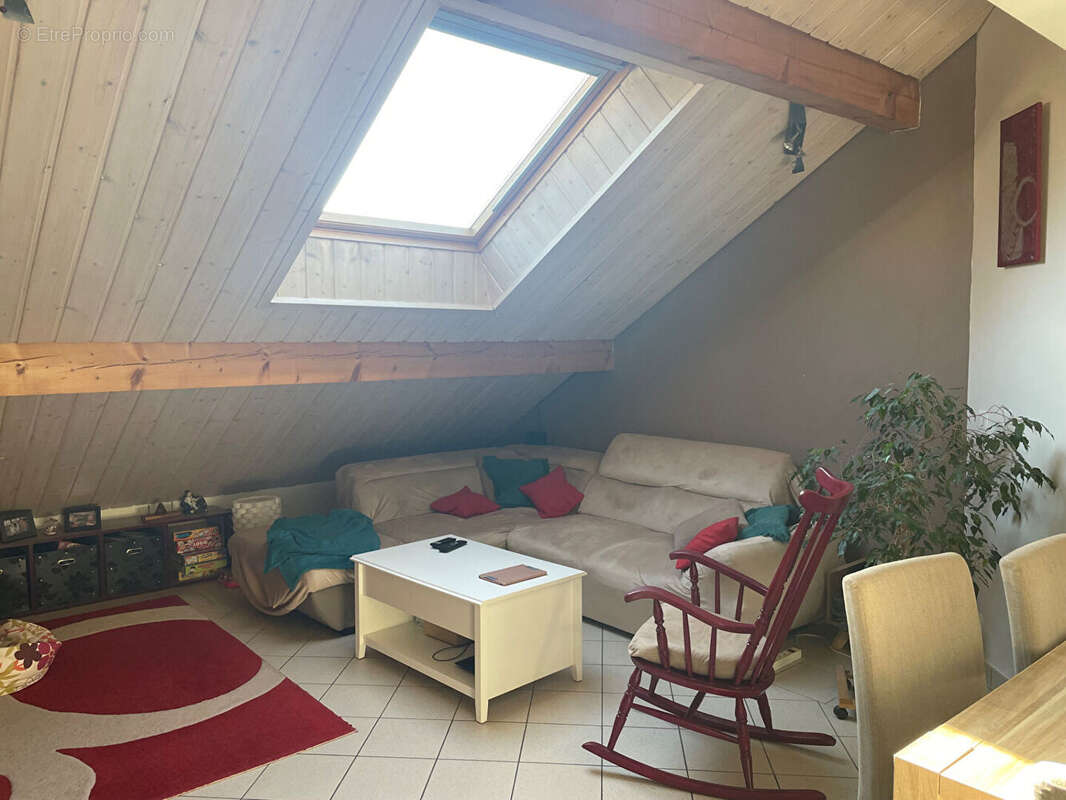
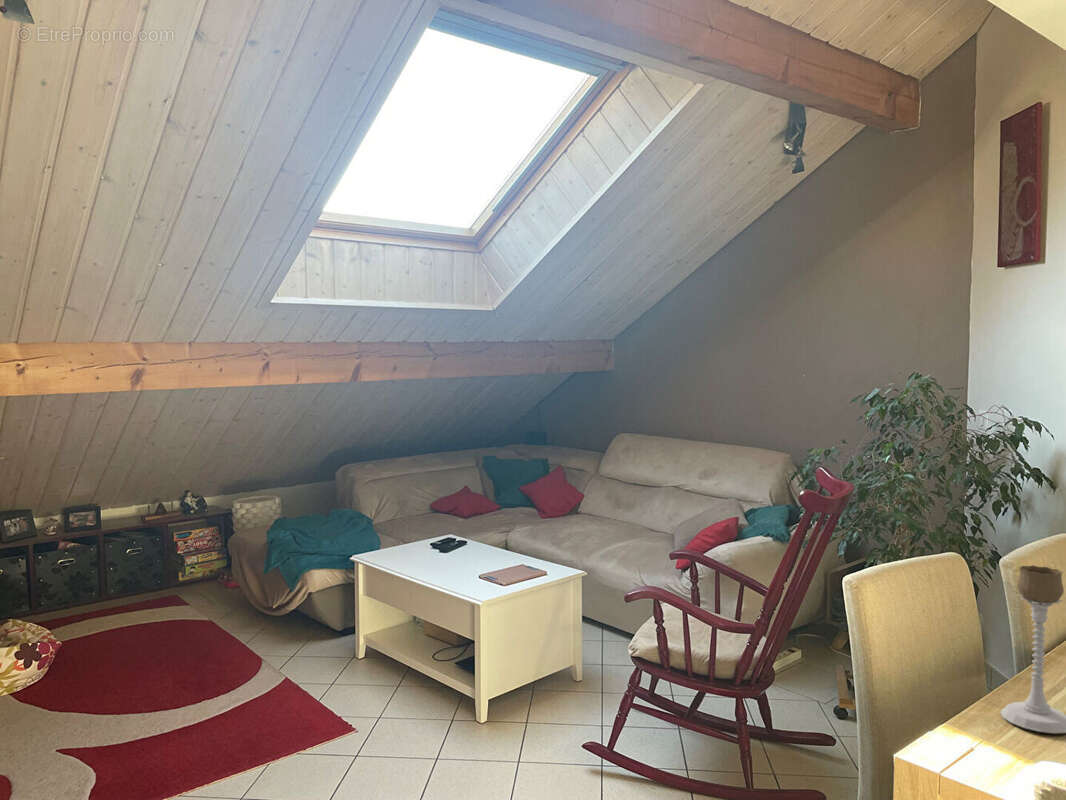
+ candle holder [999,564,1066,734]
